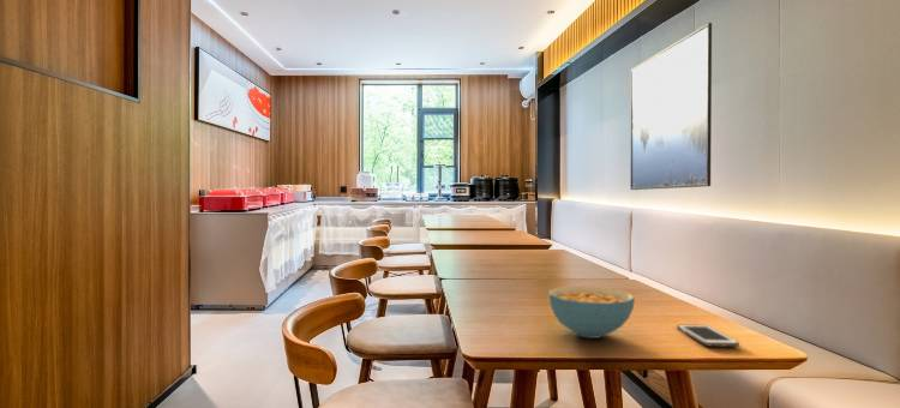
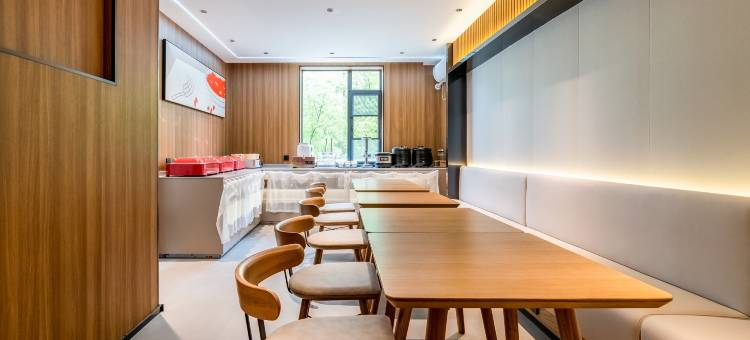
- cell phone [676,324,740,348]
- cereal bowl [547,286,636,340]
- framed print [629,22,713,191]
